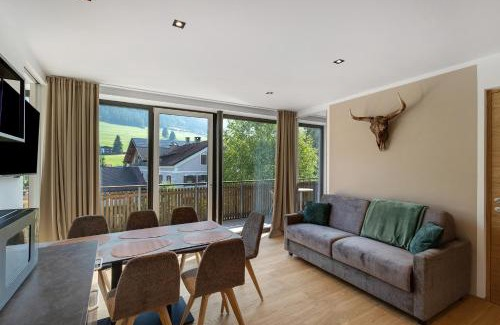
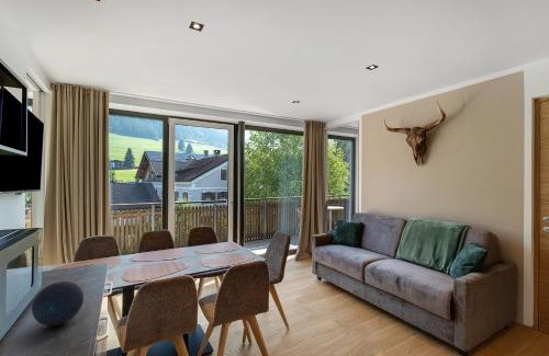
+ decorative orb [31,279,85,326]
